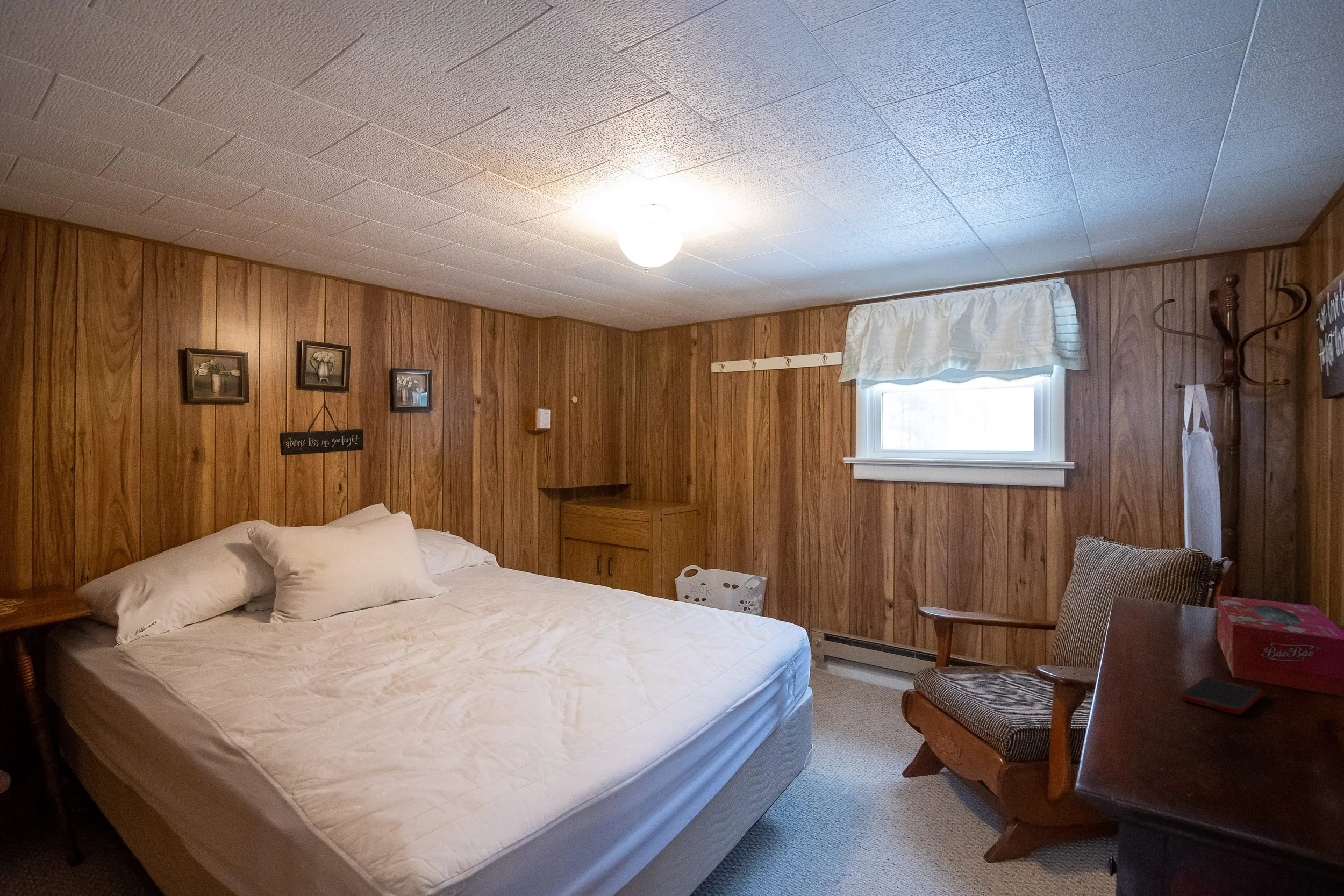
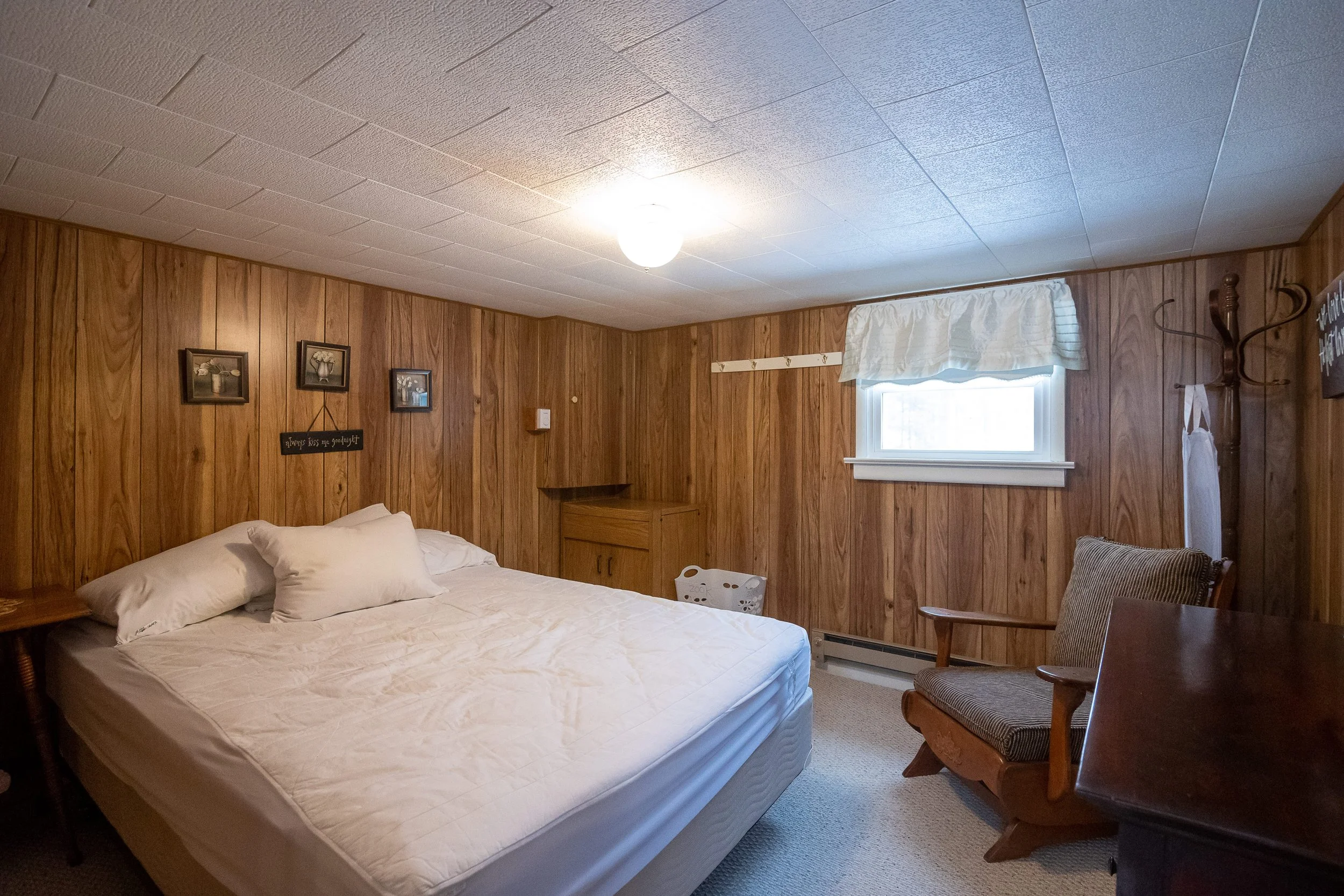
- tissue box [1217,594,1344,697]
- cell phone [1181,676,1263,715]
